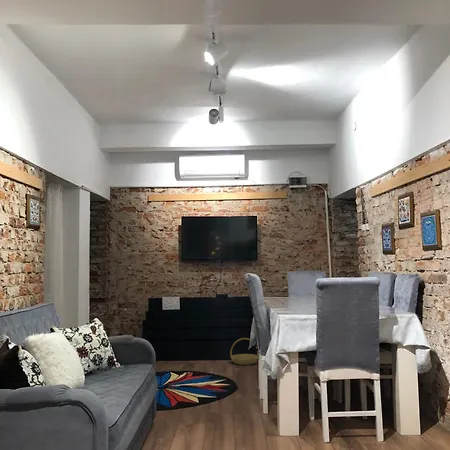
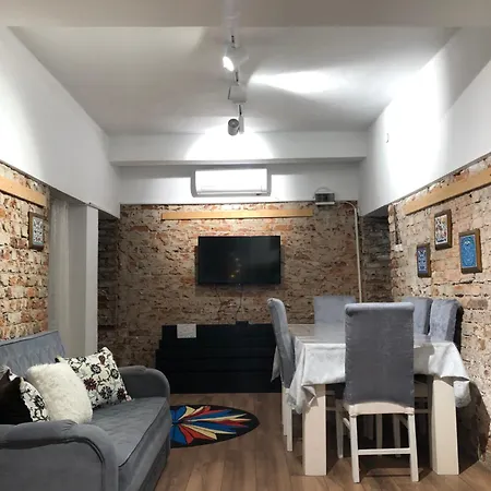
- basket [229,337,259,366]
